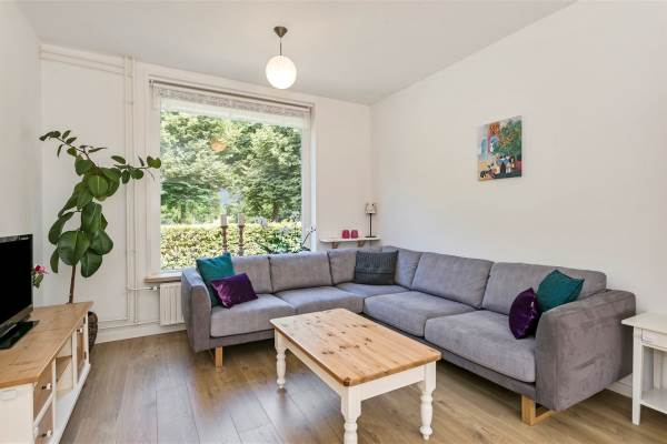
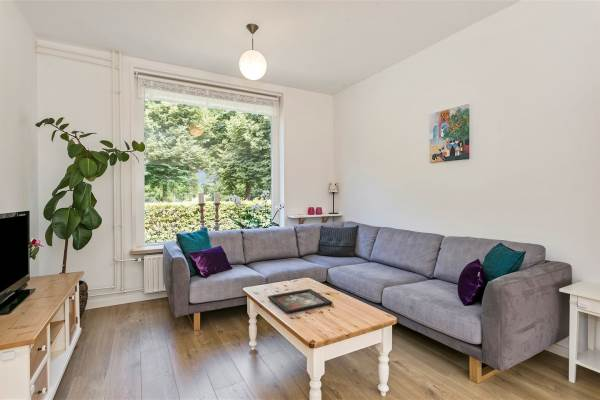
+ decorative tray [267,288,334,314]
